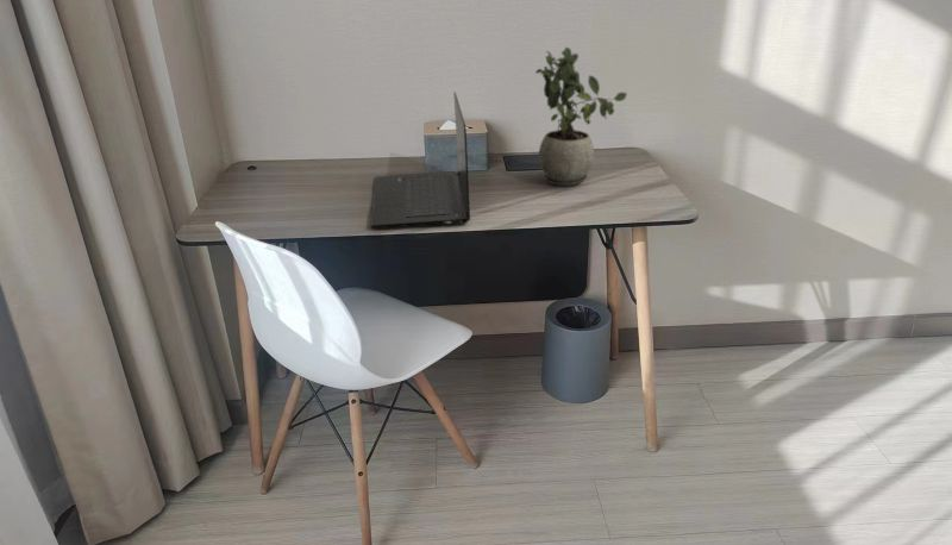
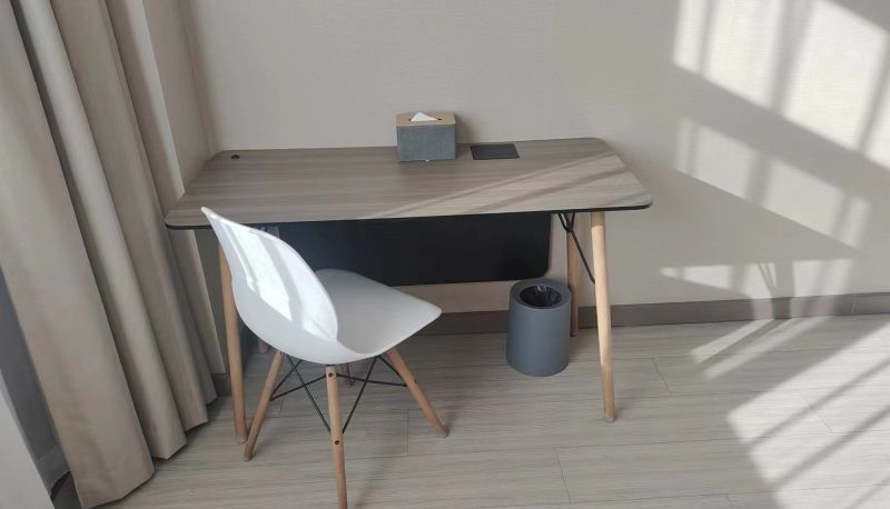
- potted plant [534,46,628,188]
- laptop [370,90,471,230]
